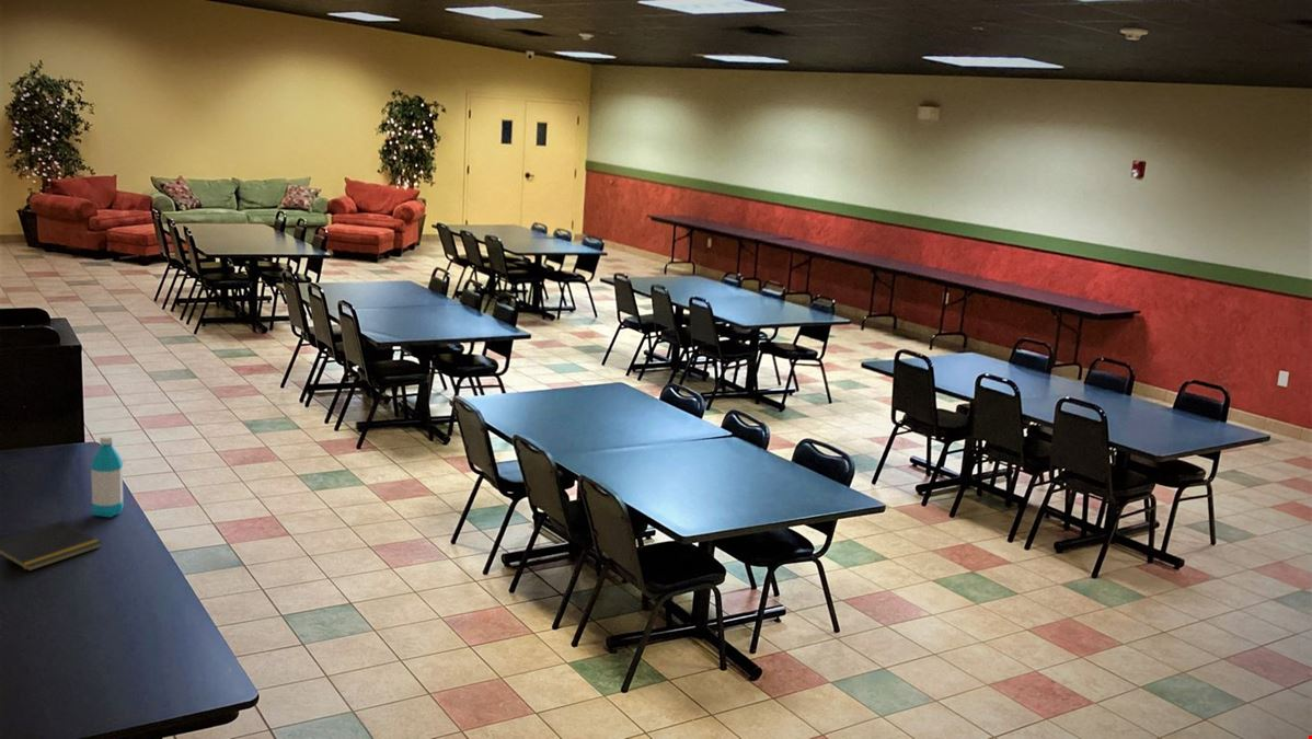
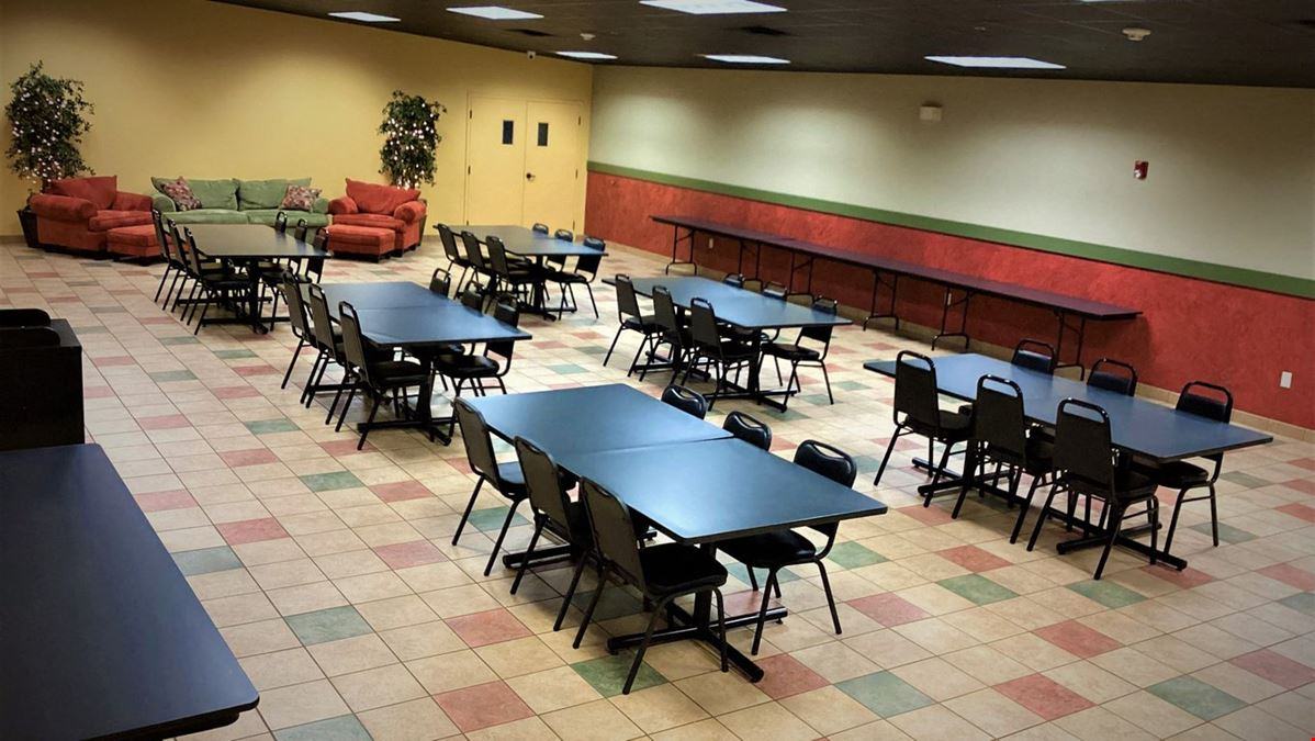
- notepad [0,520,102,573]
- water bottle [90,435,125,519]
